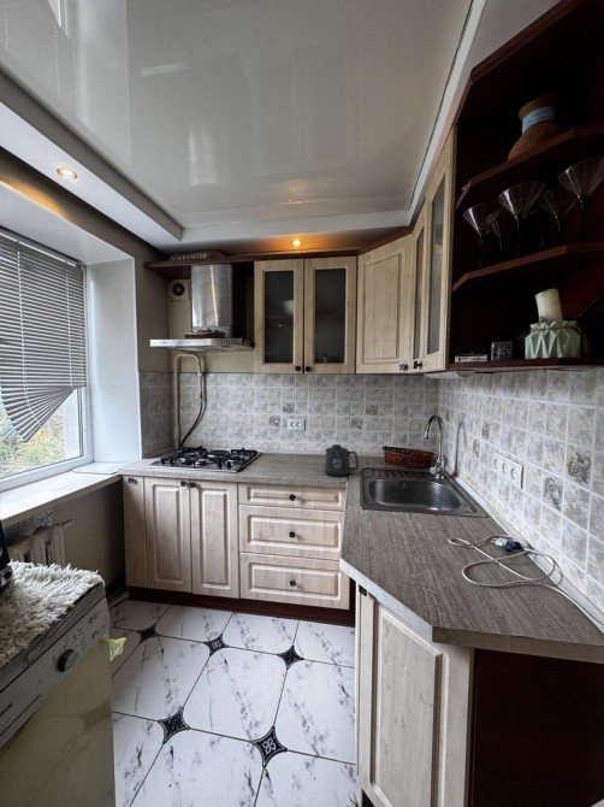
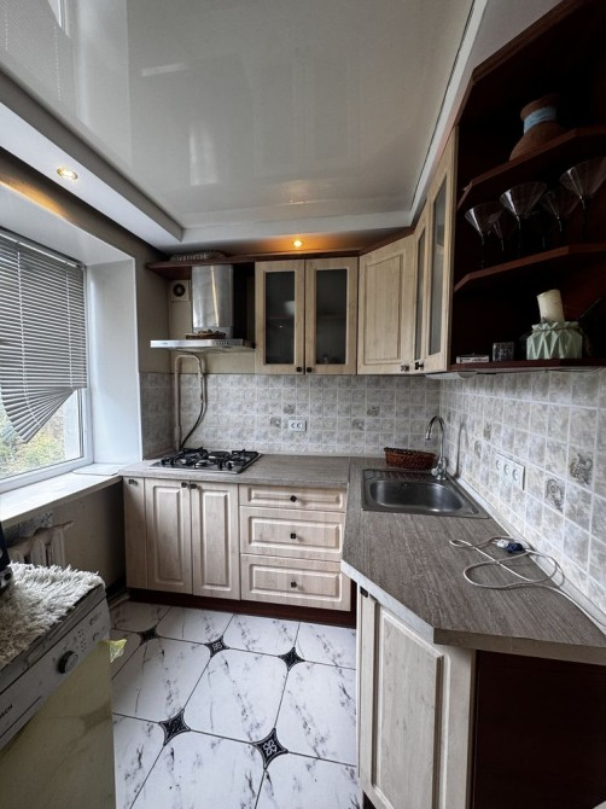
- mug [324,443,360,477]
